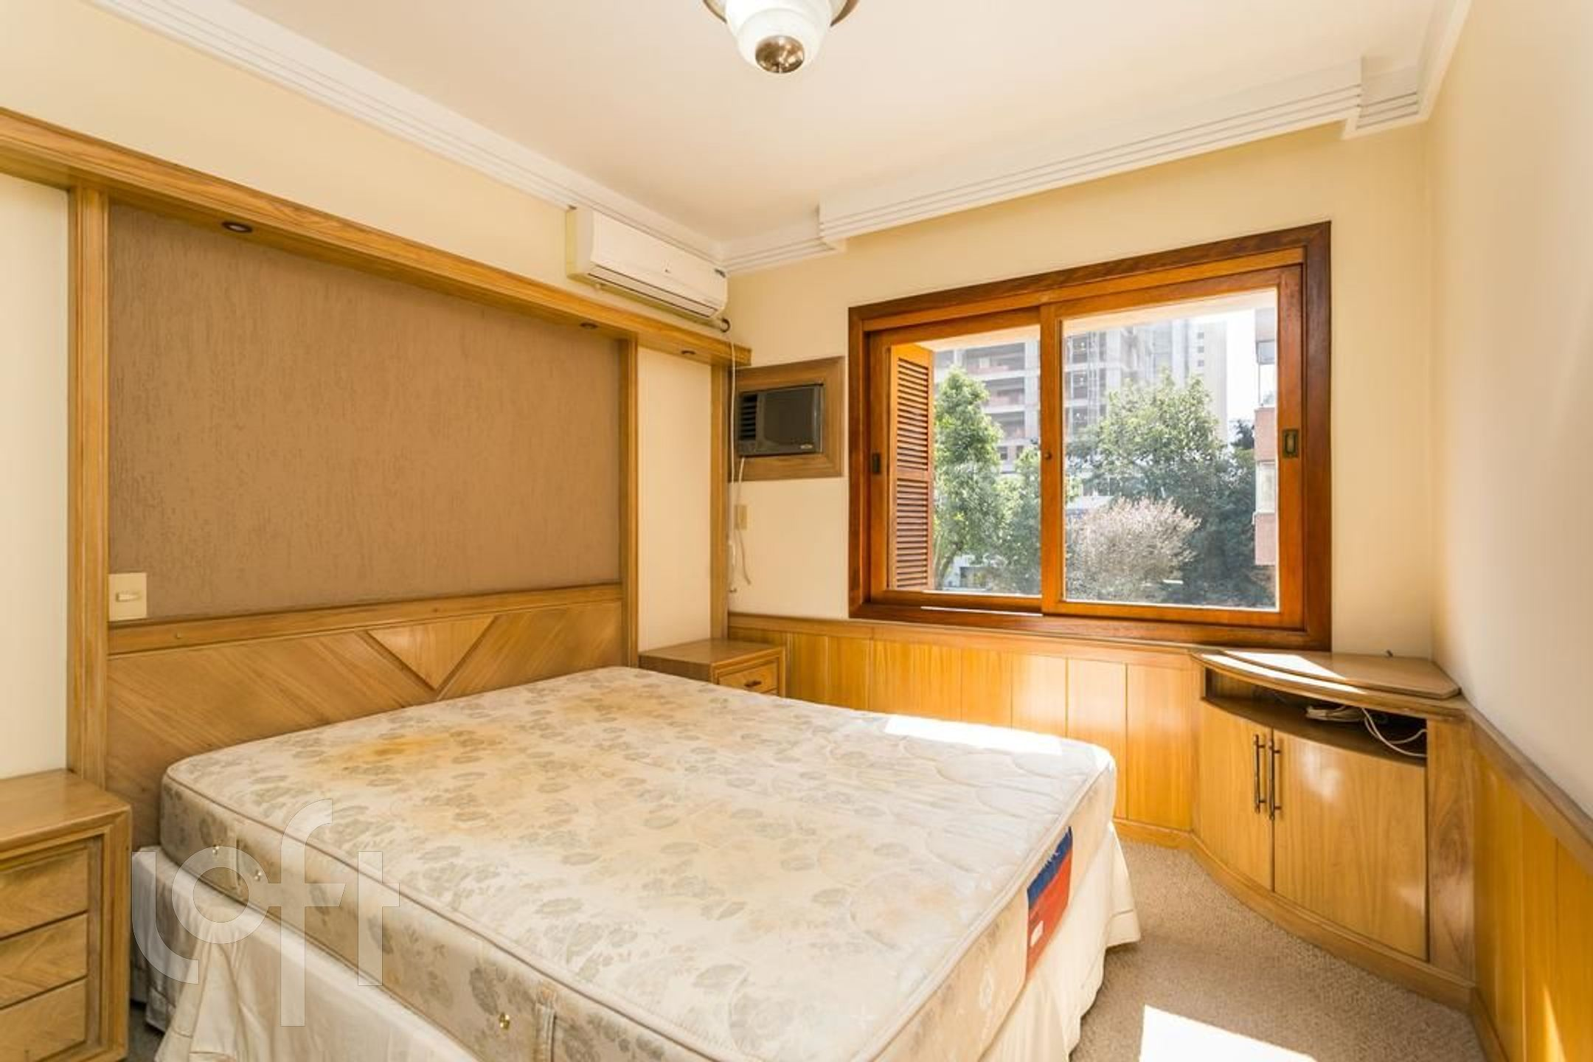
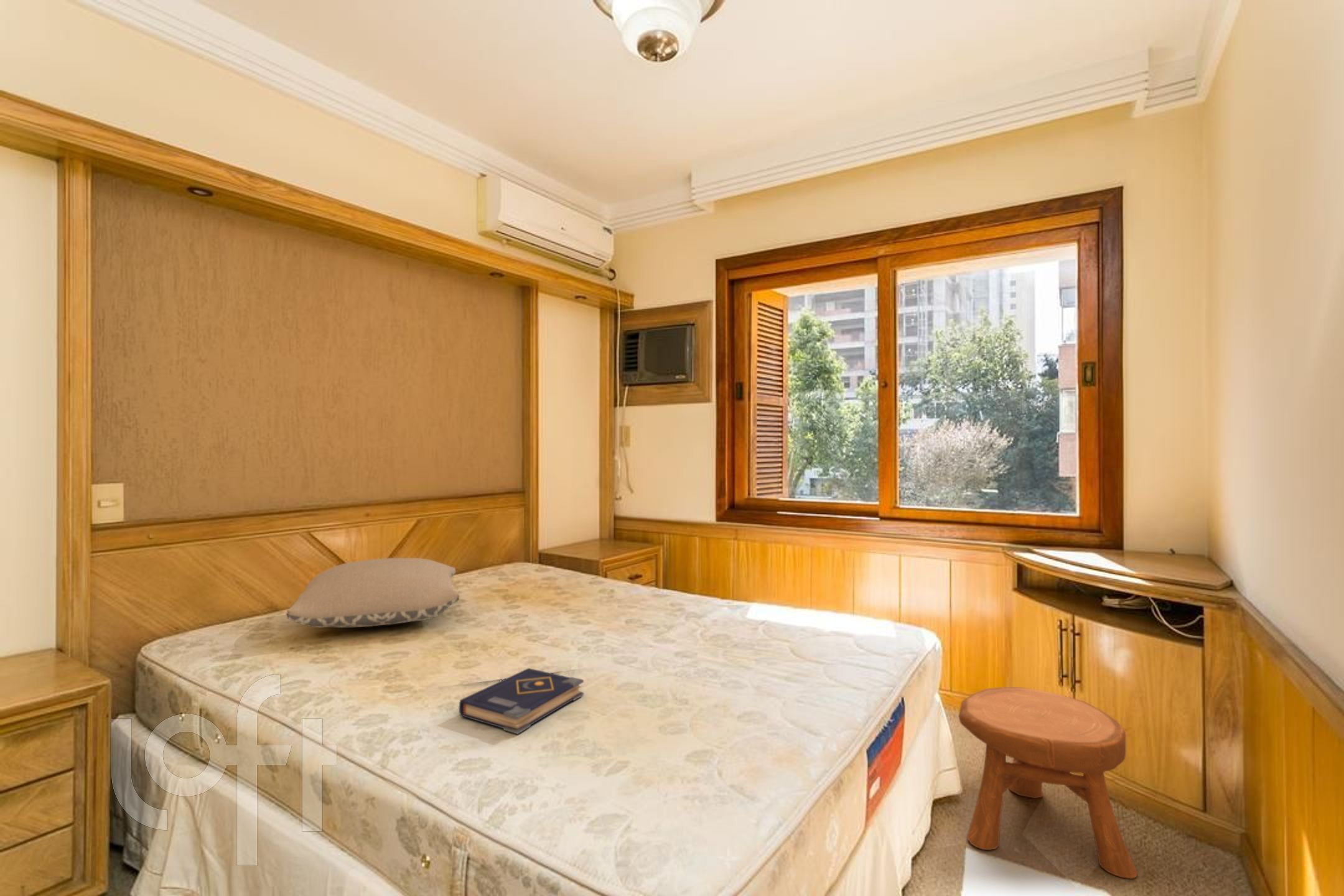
+ book [458,668,584,735]
+ pillow [286,558,460,628]
+ stool [958,686,1138,880]
